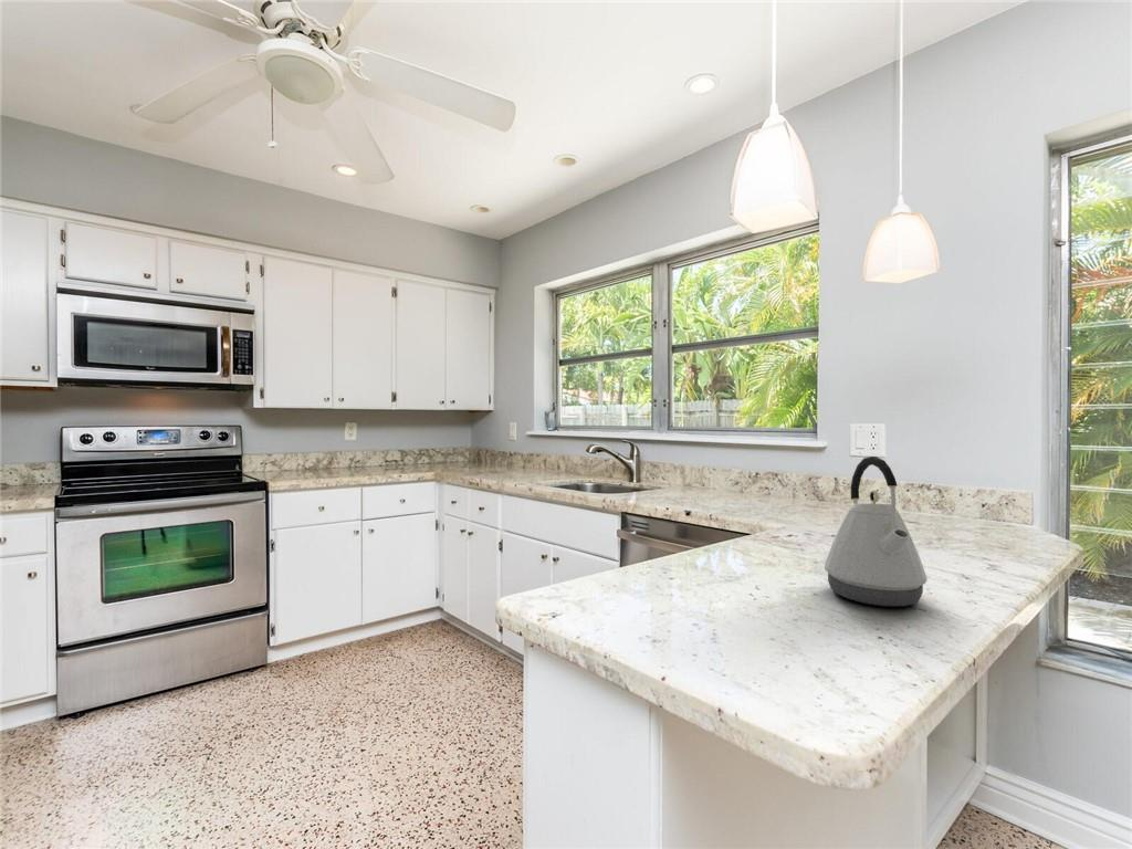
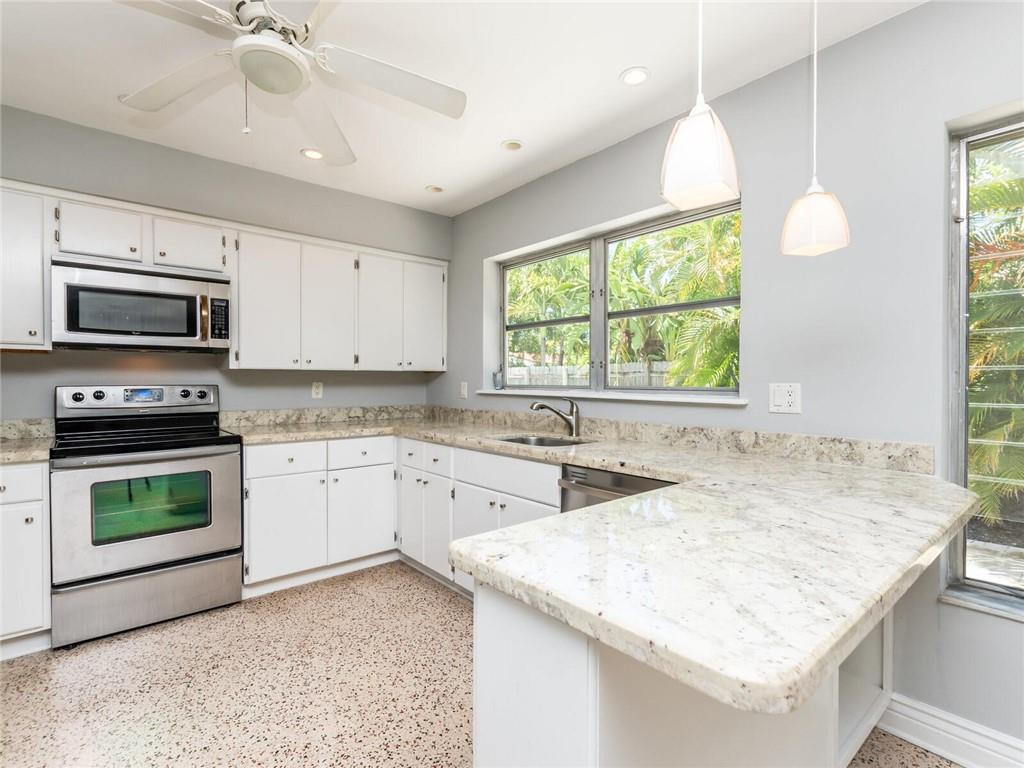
- kettle [824,455,927,608]
